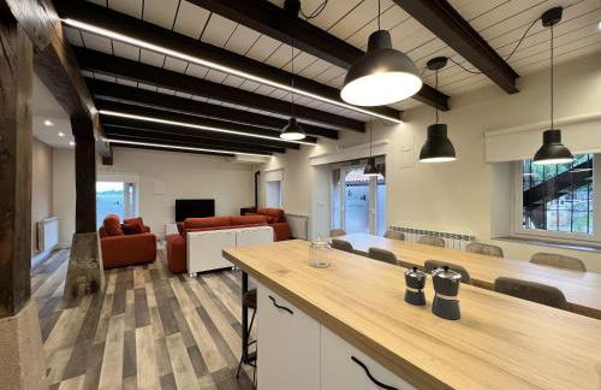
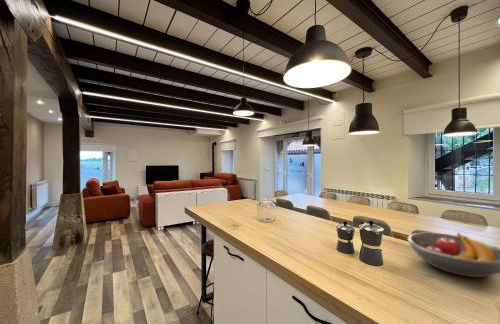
+ fruit bowl [406,232,500,278]
